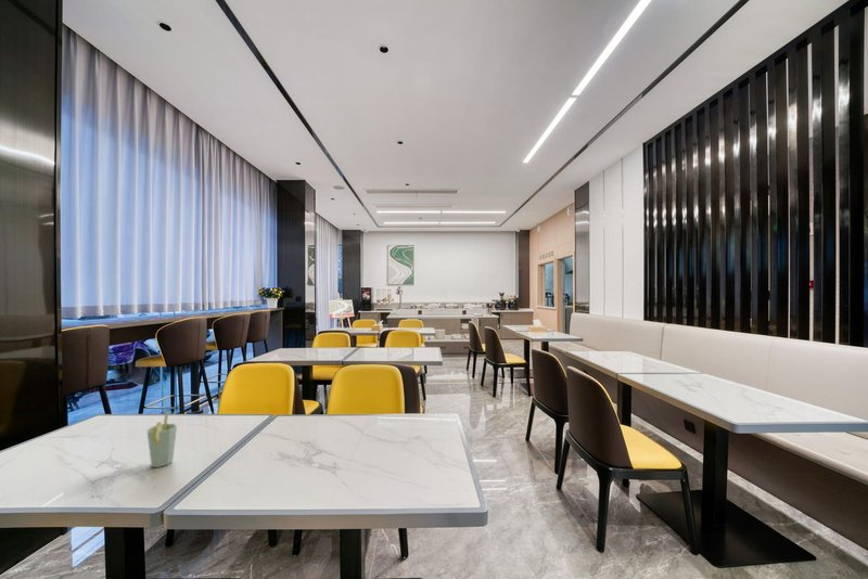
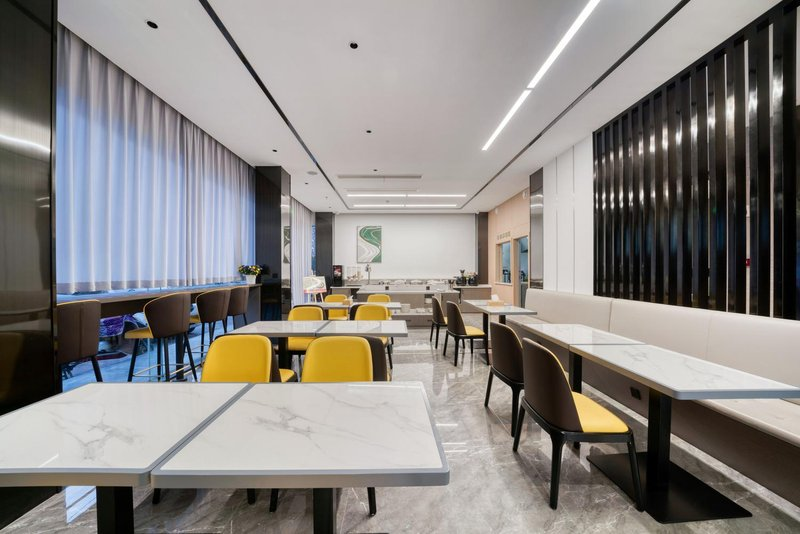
- cup [145,411,178,468]
